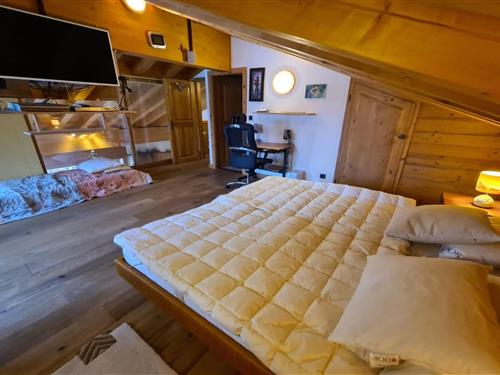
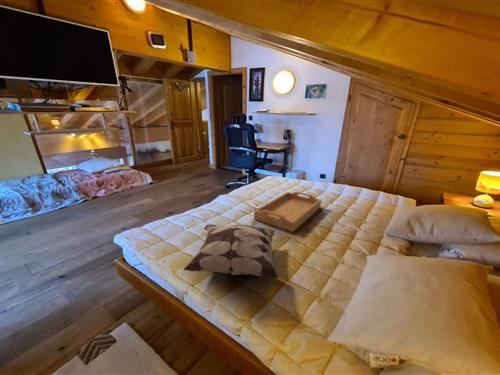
+ decorative pillow [182,223,279,279]
+ serving tray [253,191,322,233]
